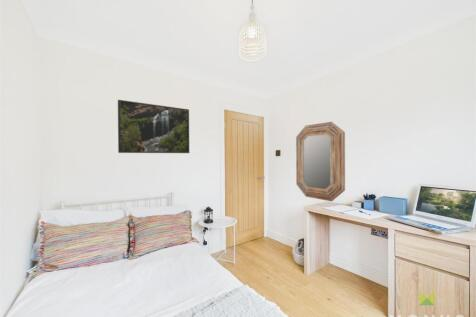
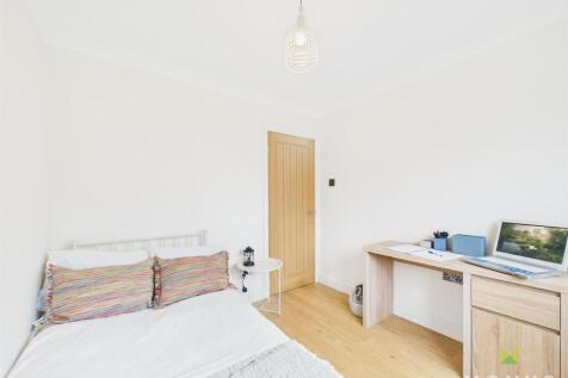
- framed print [117,99,190,154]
- home mirror [295,121,346,202]
